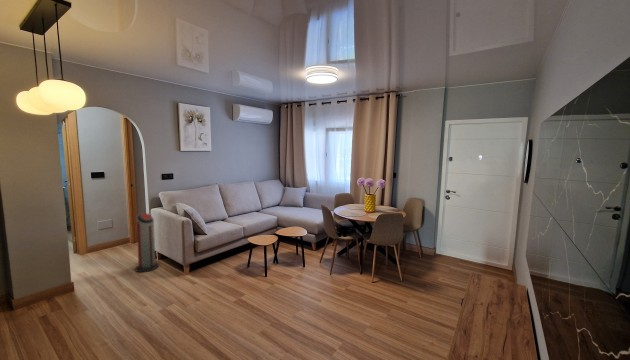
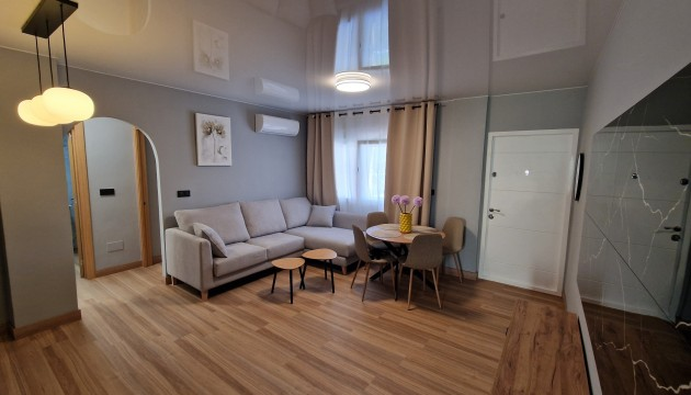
- air purifier [134,212,160,273]
